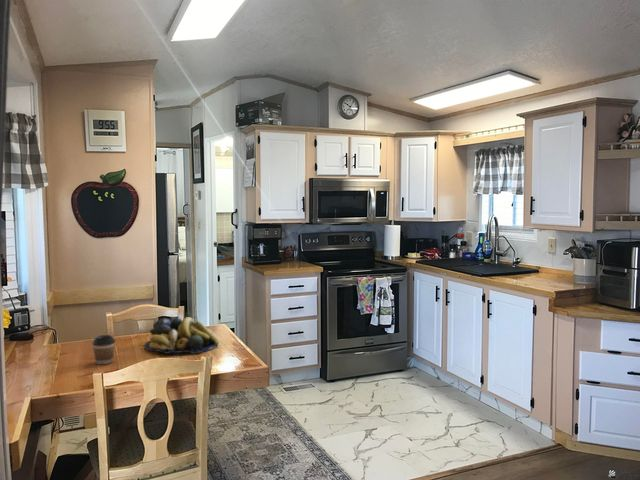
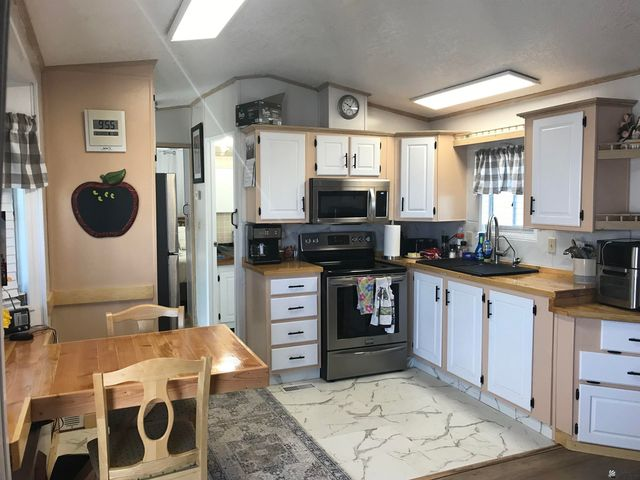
- fruit bowl [143,316,219,355]
- coffee cup [91,334,116,365]
